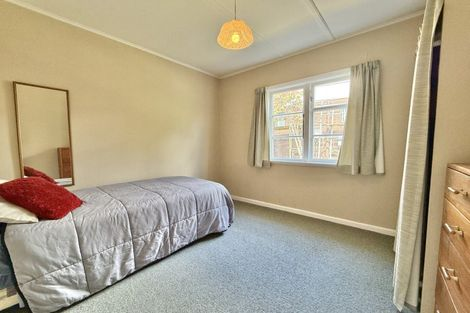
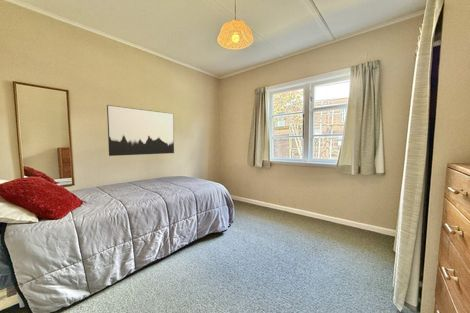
+ wall art [106,104,175,157]
